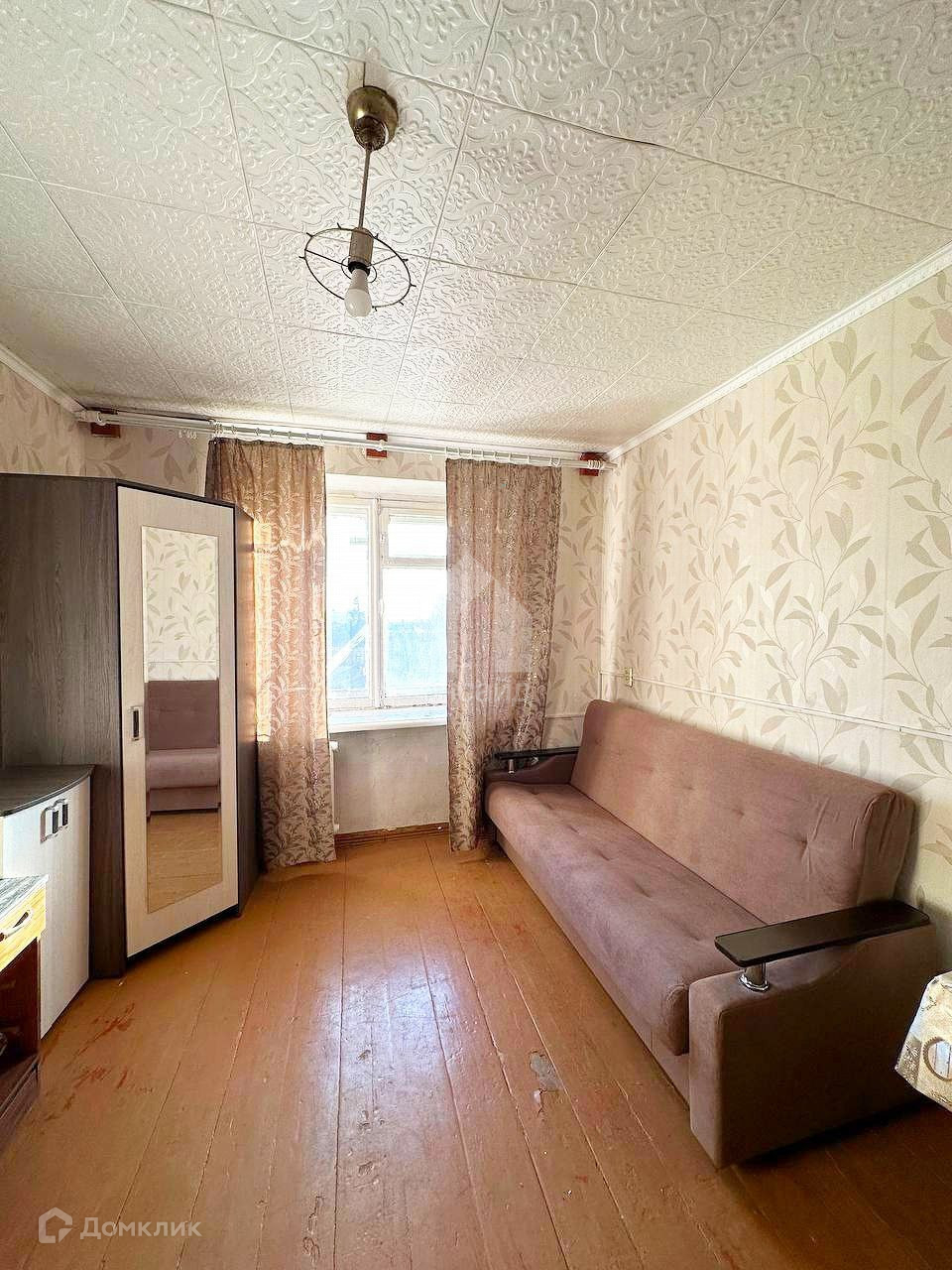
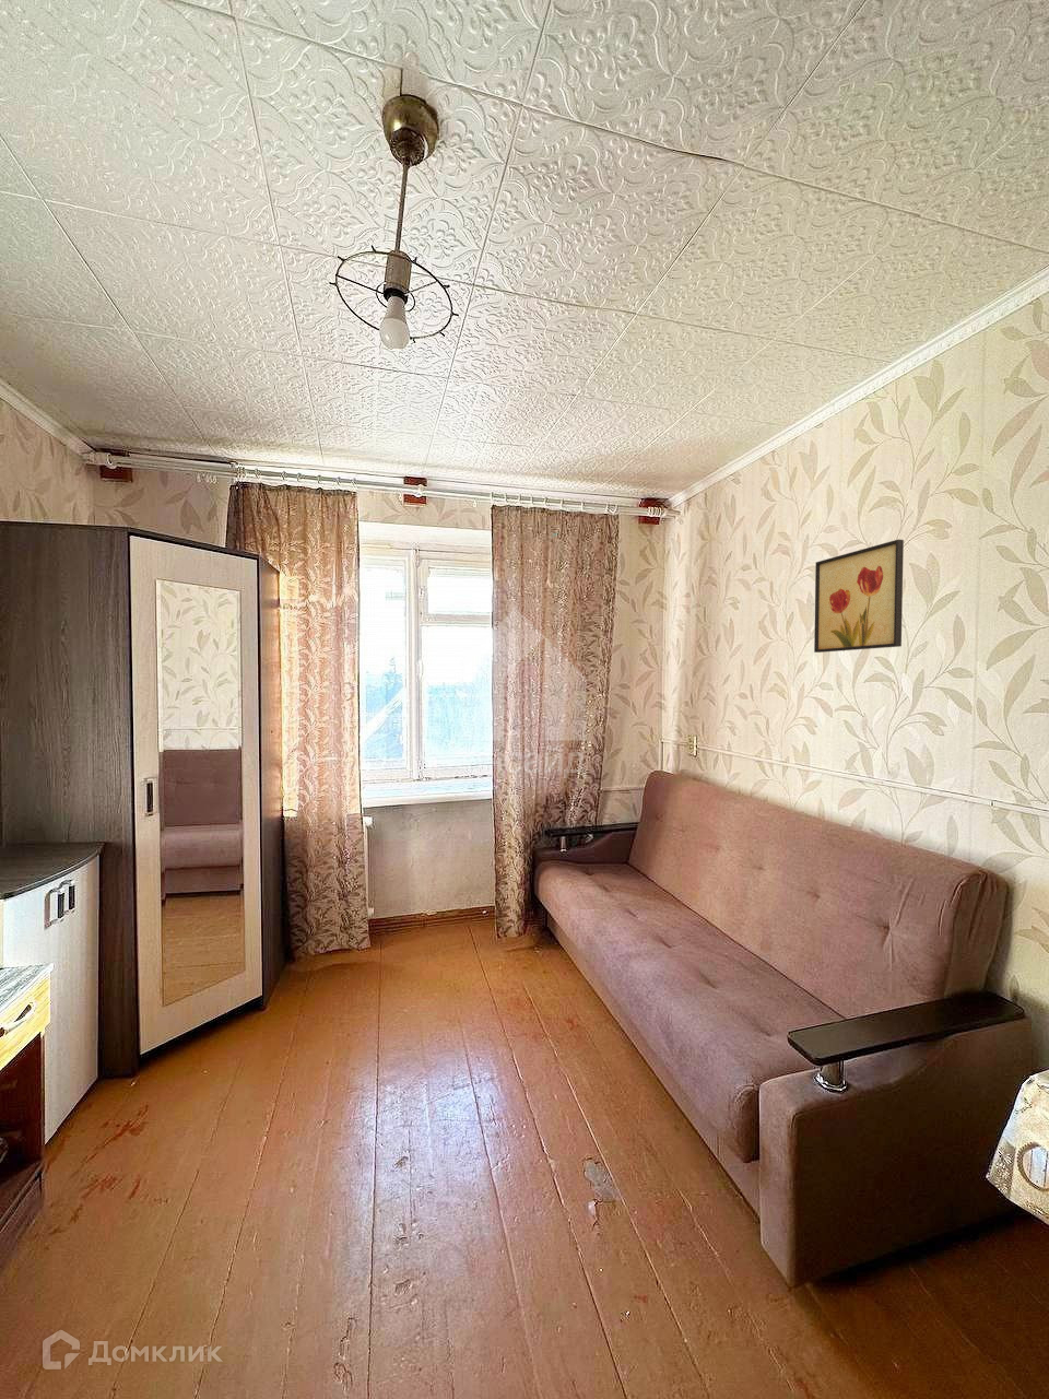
+ wall art [813,539,905,653]
